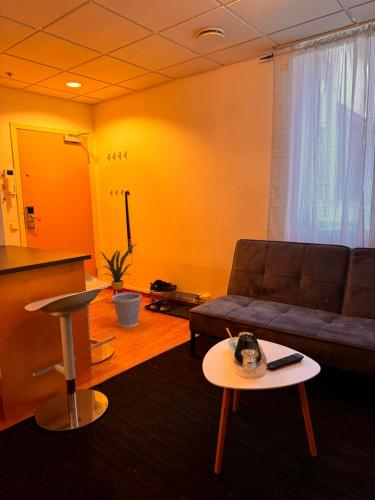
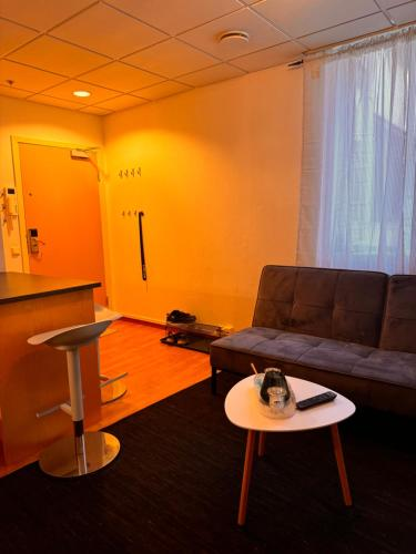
- wastebasket [111,291,143,328]
- house plant [99,243,137,304]
